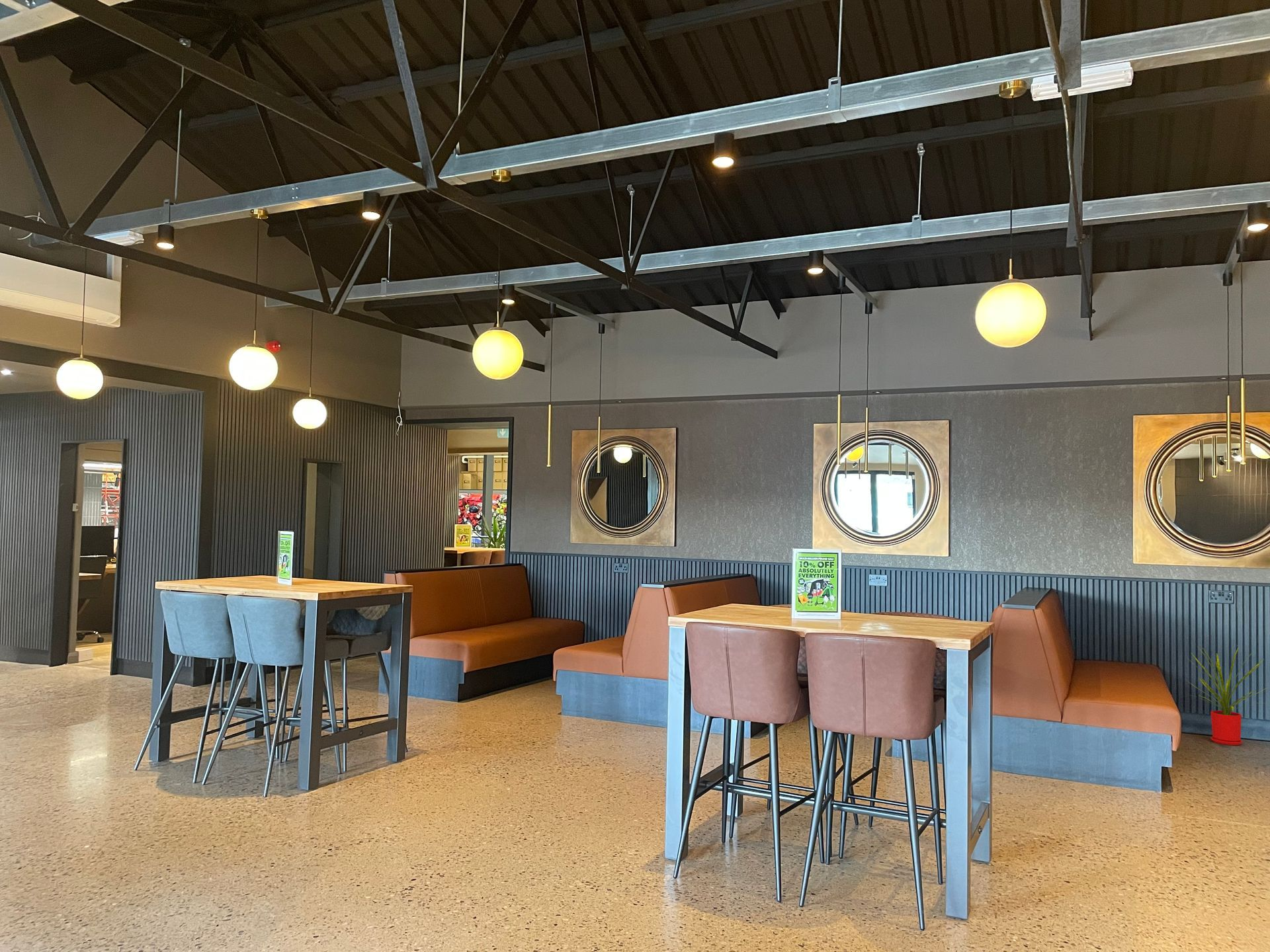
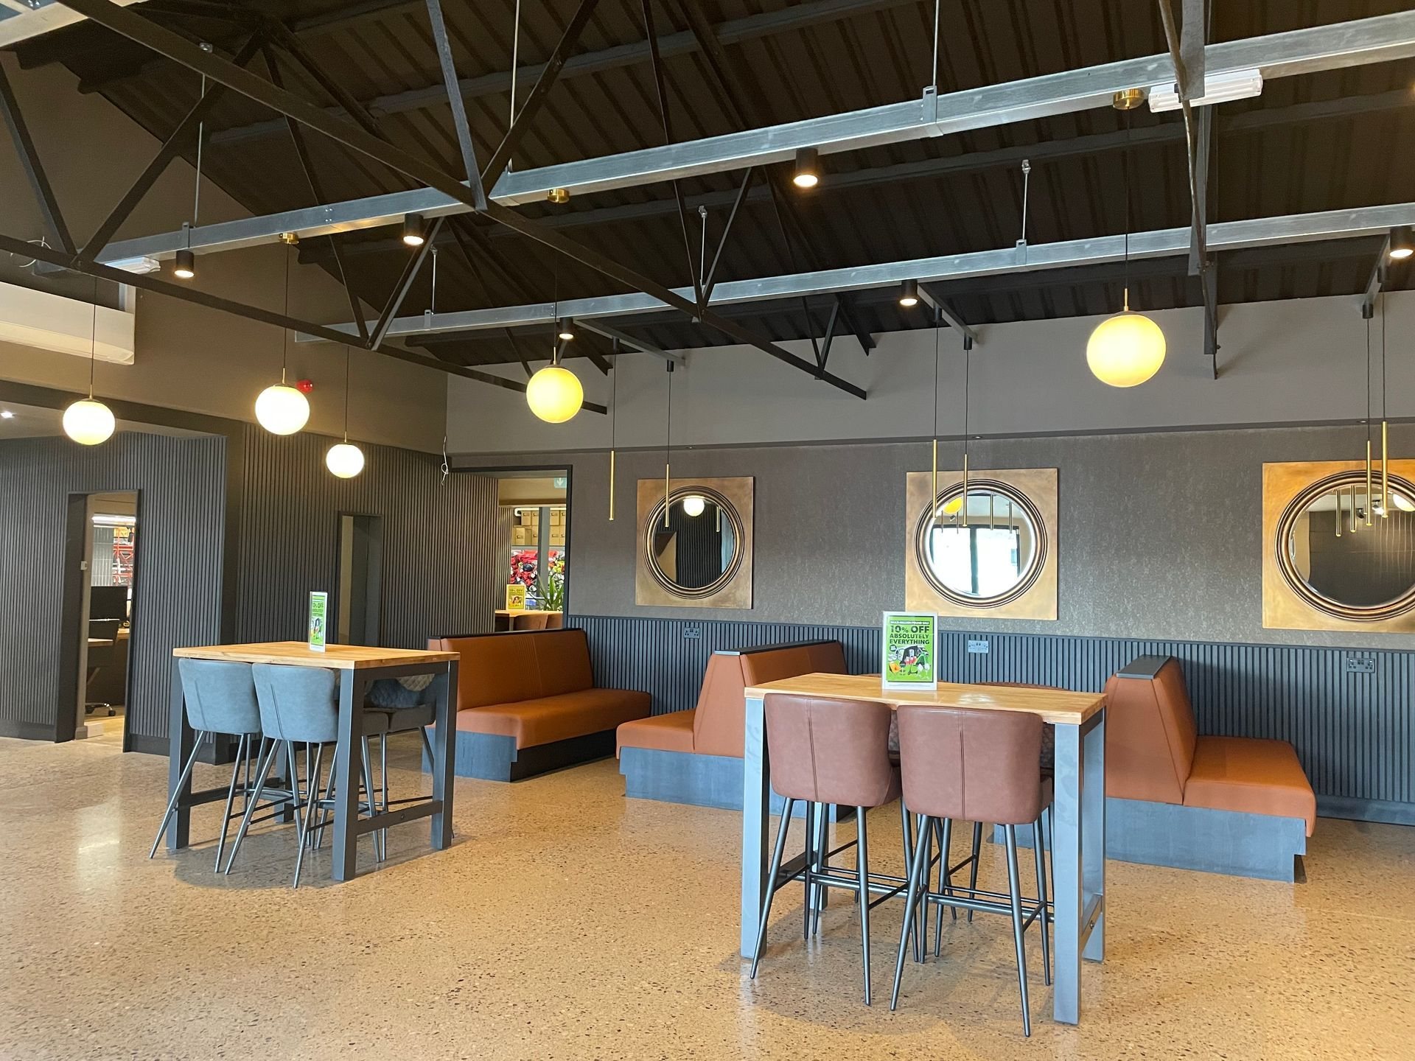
- house plant [1185,646,1269,746]
